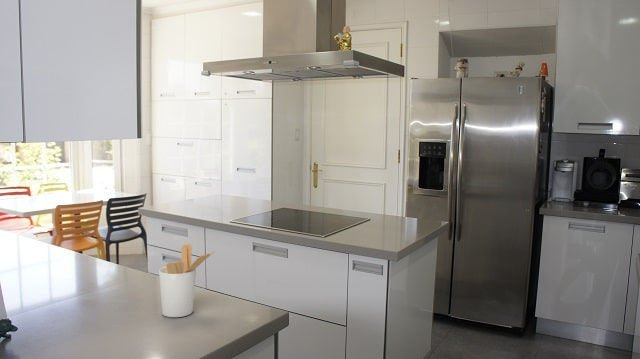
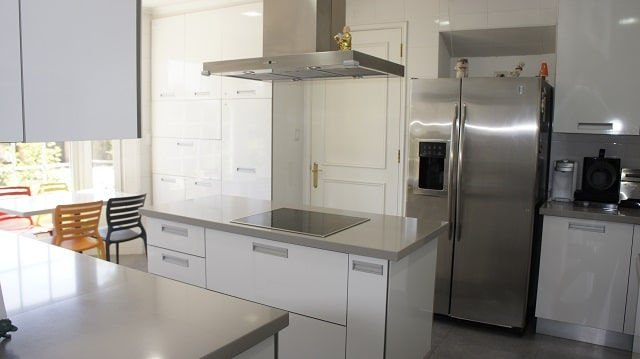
- utensil holder [158,243,216,318]
